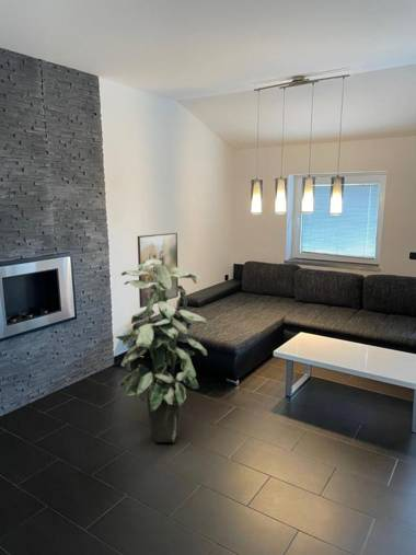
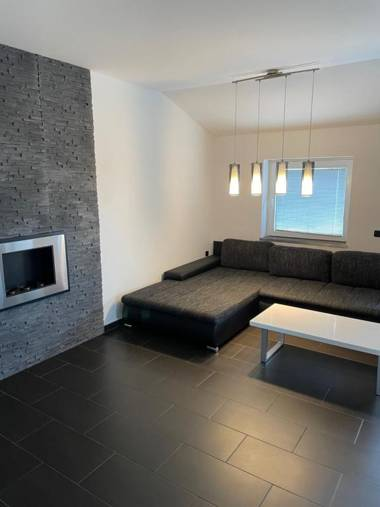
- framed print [137,232,180,309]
- indoor plant [115,259,208,443]
